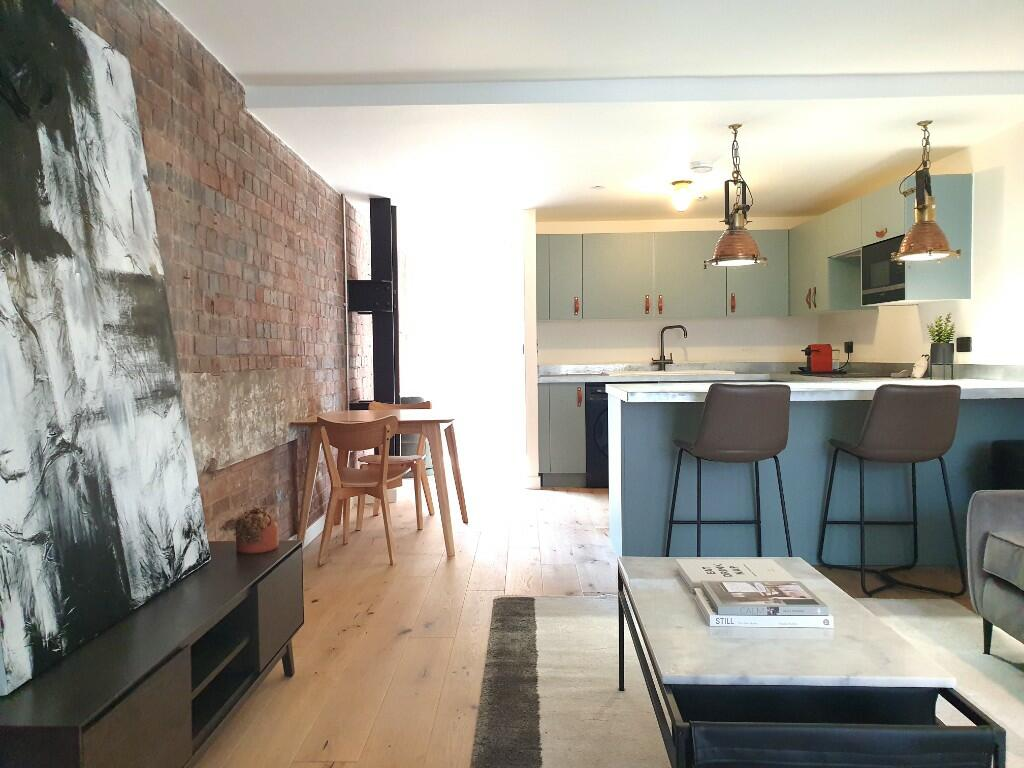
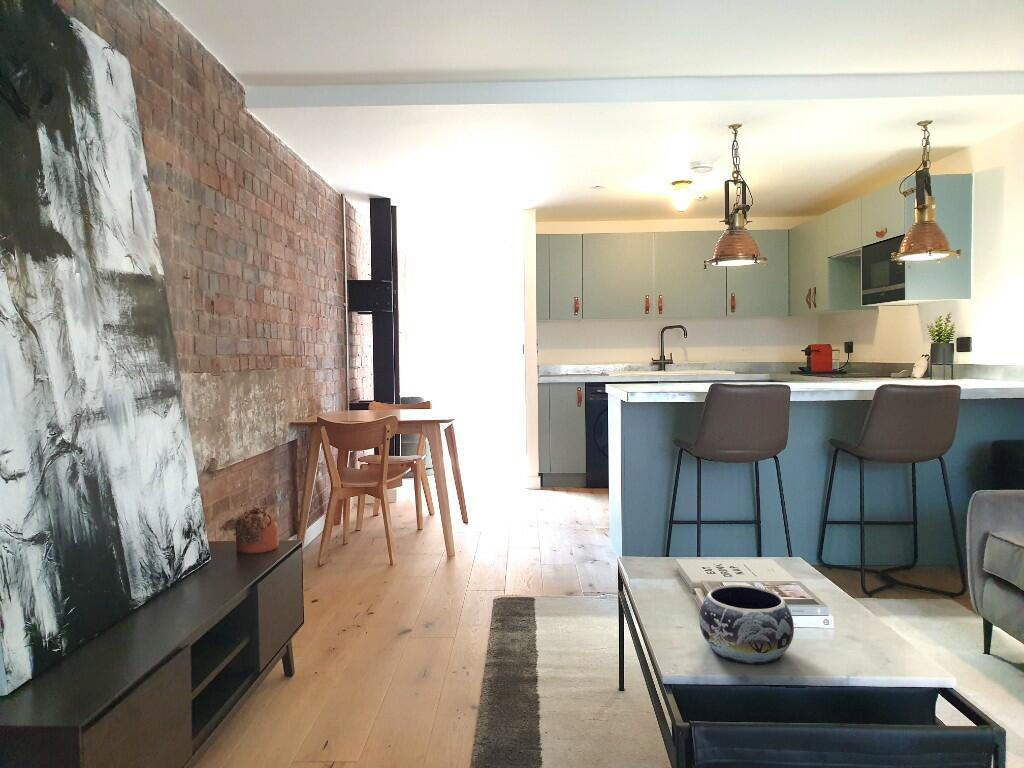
+ decorative bowl [698,584,795,665]
